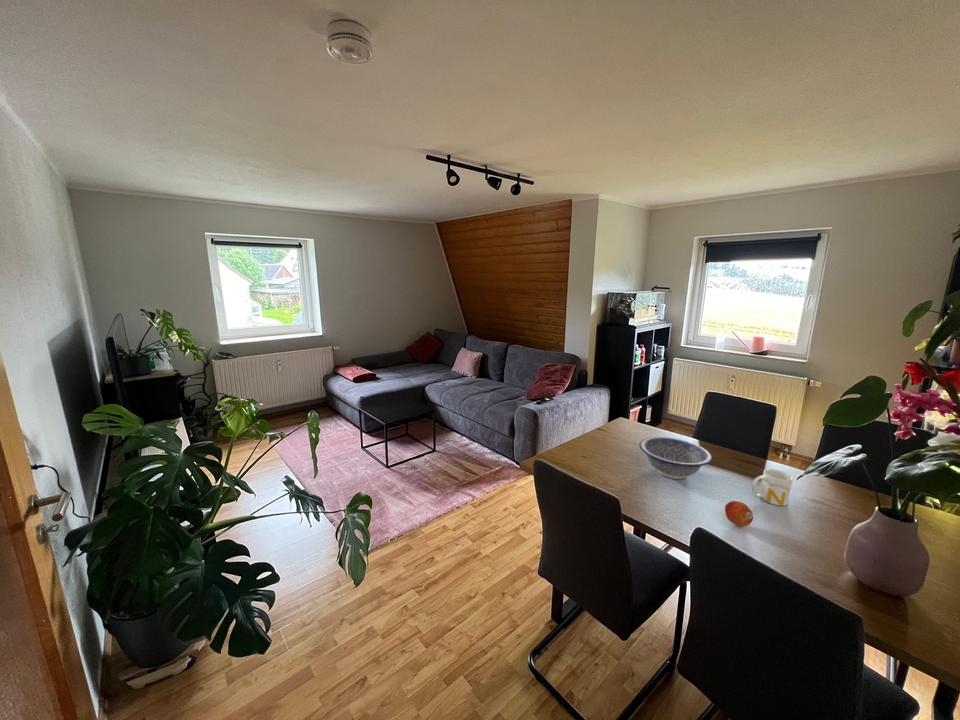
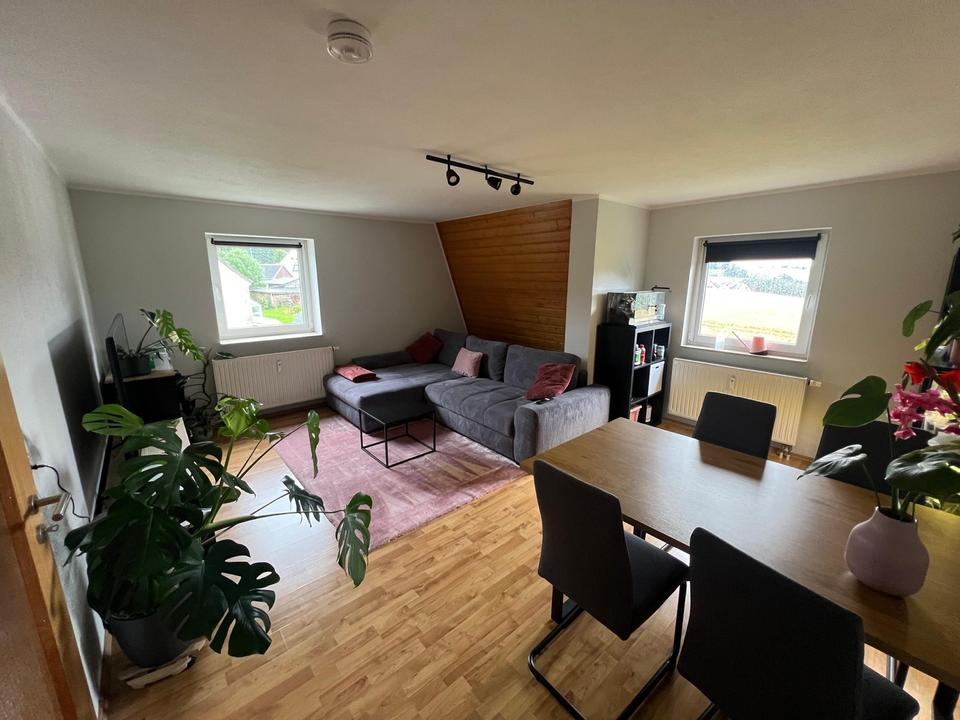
- fruit [724,500,754,527]
- decorative bowl [638,436,713,480]
- mug [751,468,794,507]
